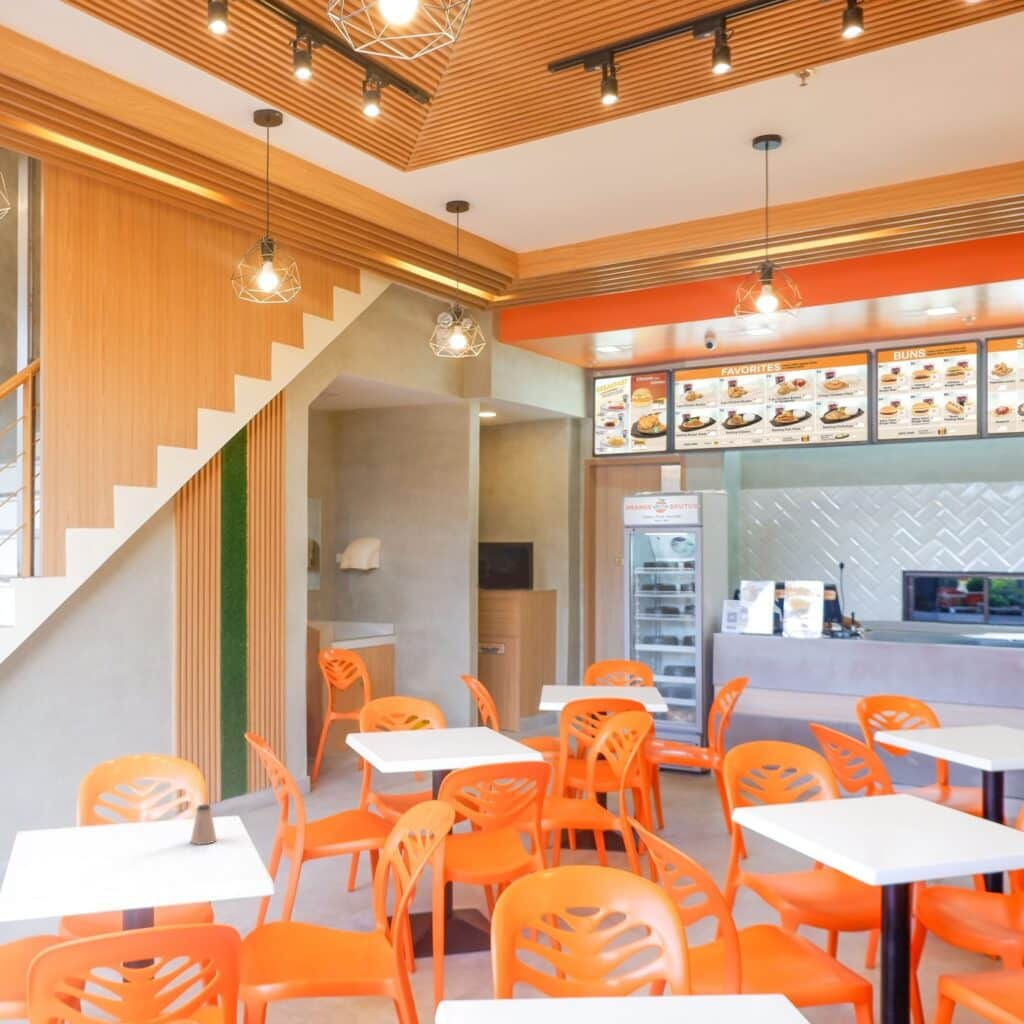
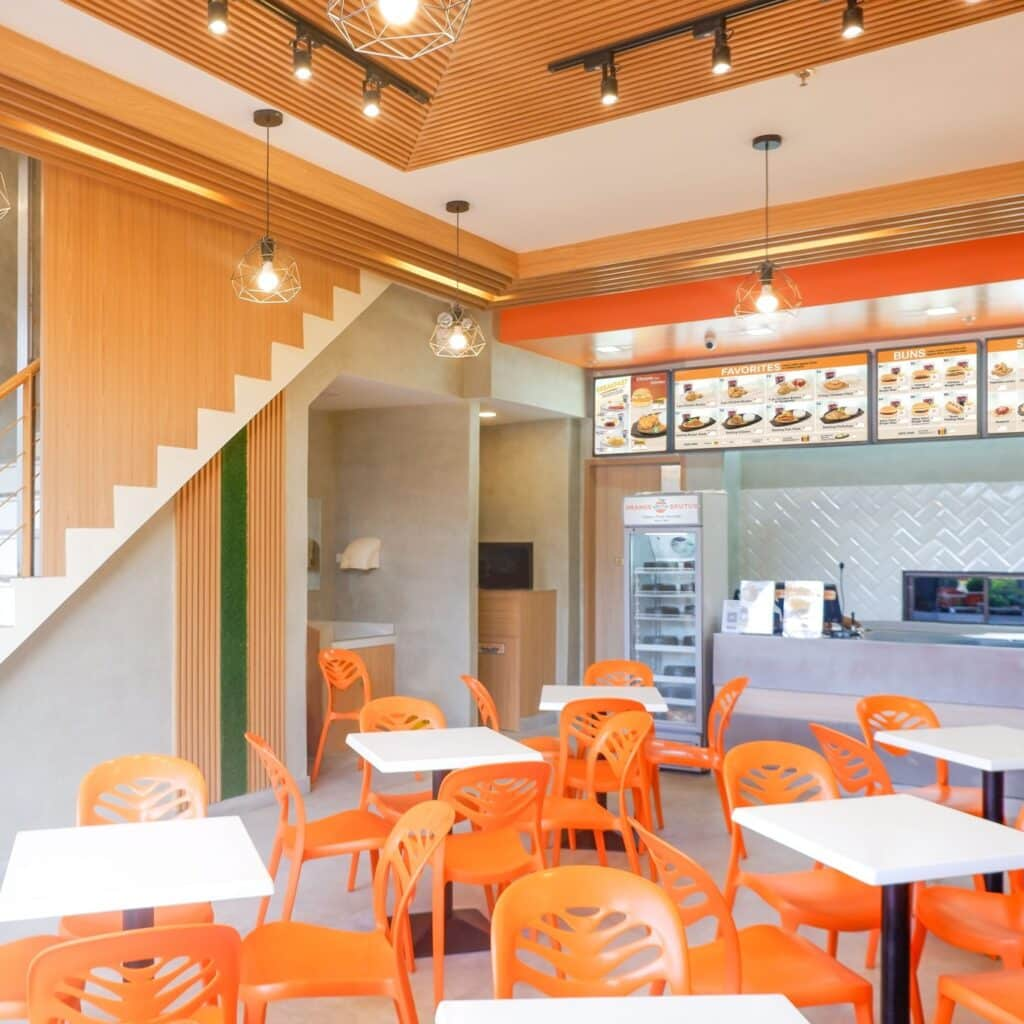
- saltshaker [189,803,217,846]
